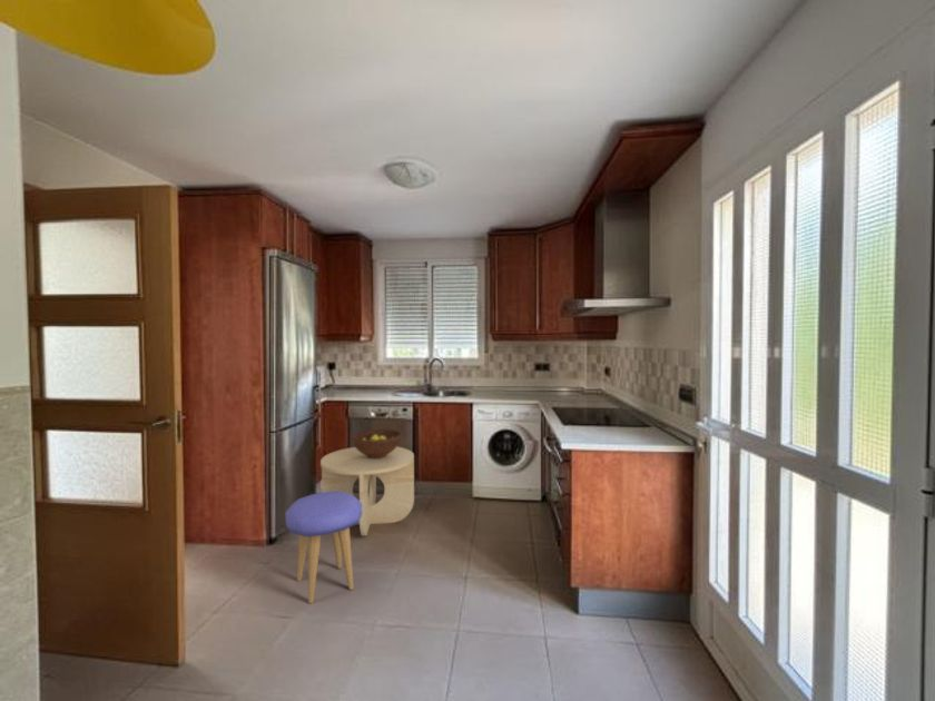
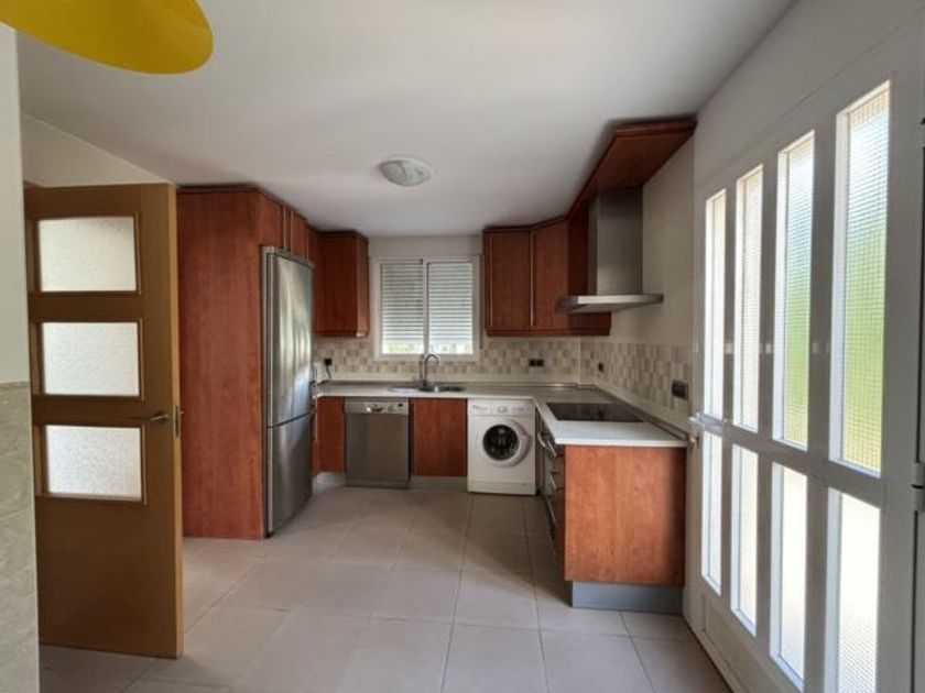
- side table [319,446,415,537]
- stool [285,491,362,604]
- fruit bowl [351,428,403,458]
